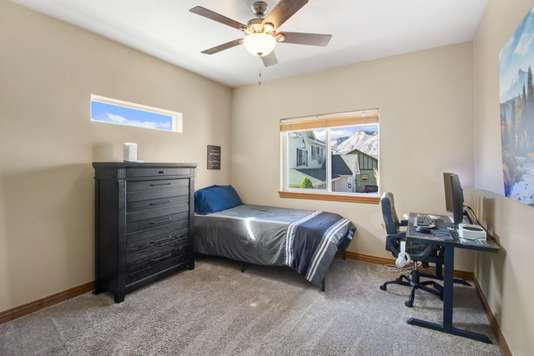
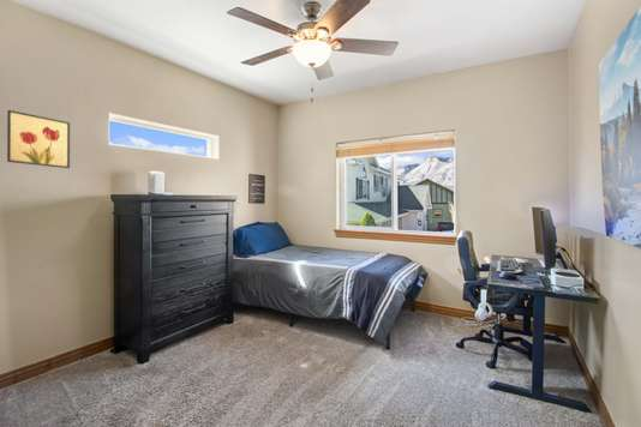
+ wall art [6,109,71,169]
